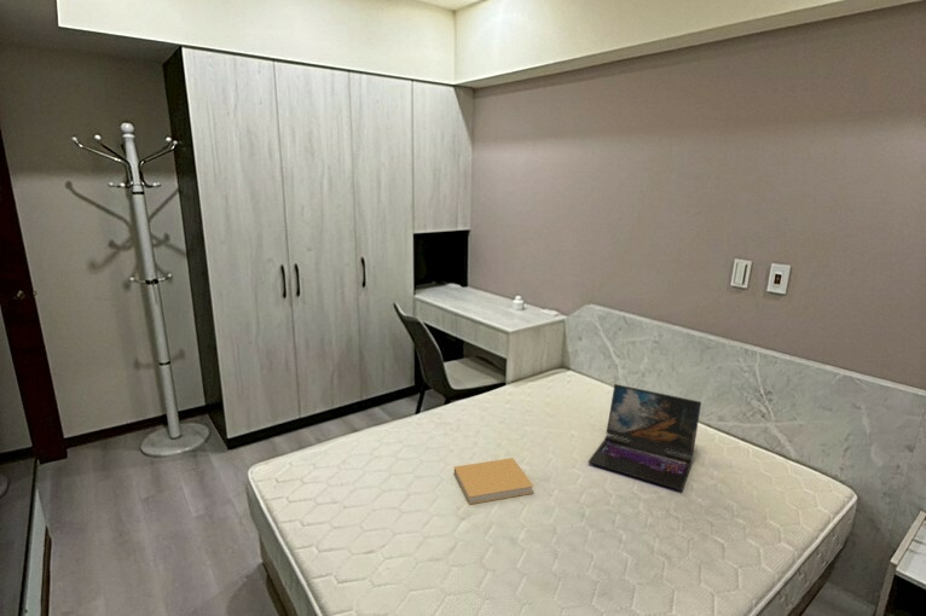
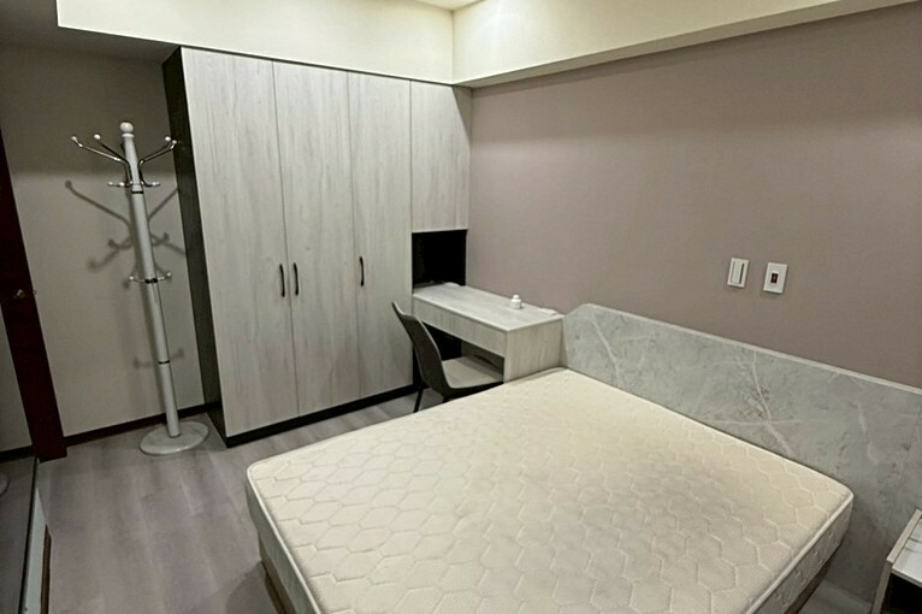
- laptop [588,383,702,492]
- book [453,457,534,506]
